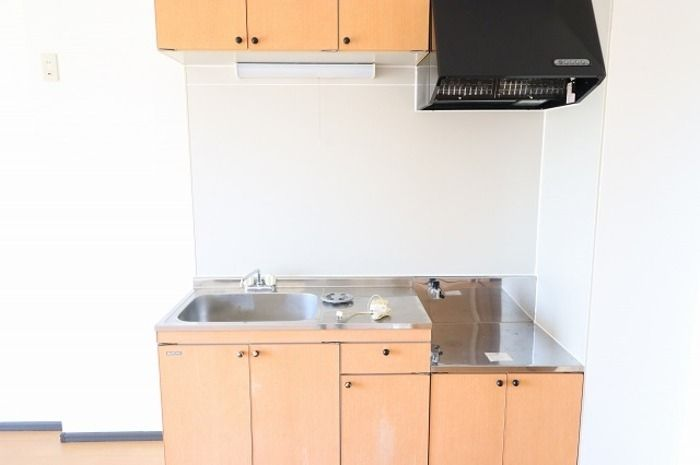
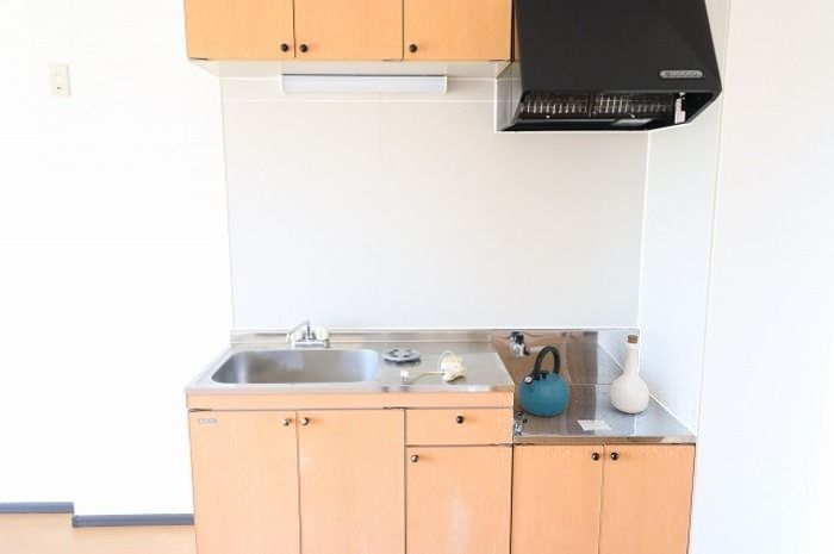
+ bottle [609,334,651,415]
+ kettle [517,344,571,418]
